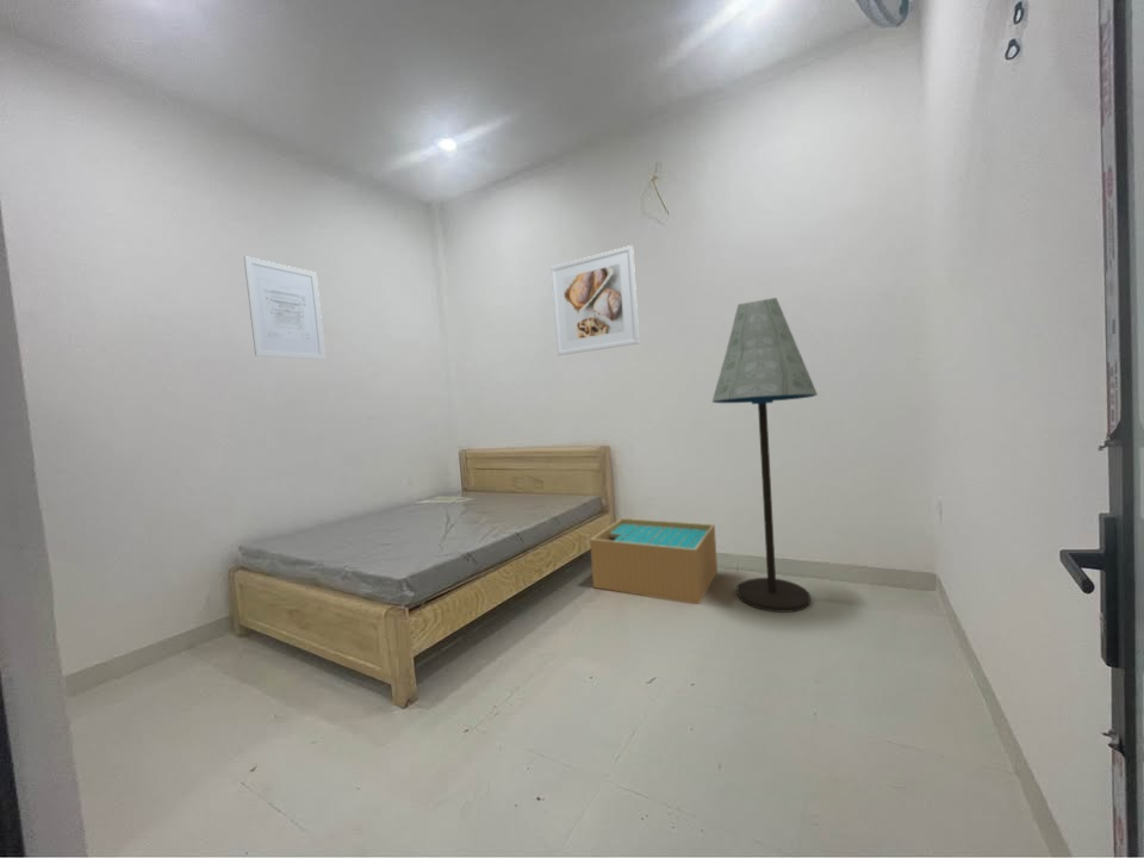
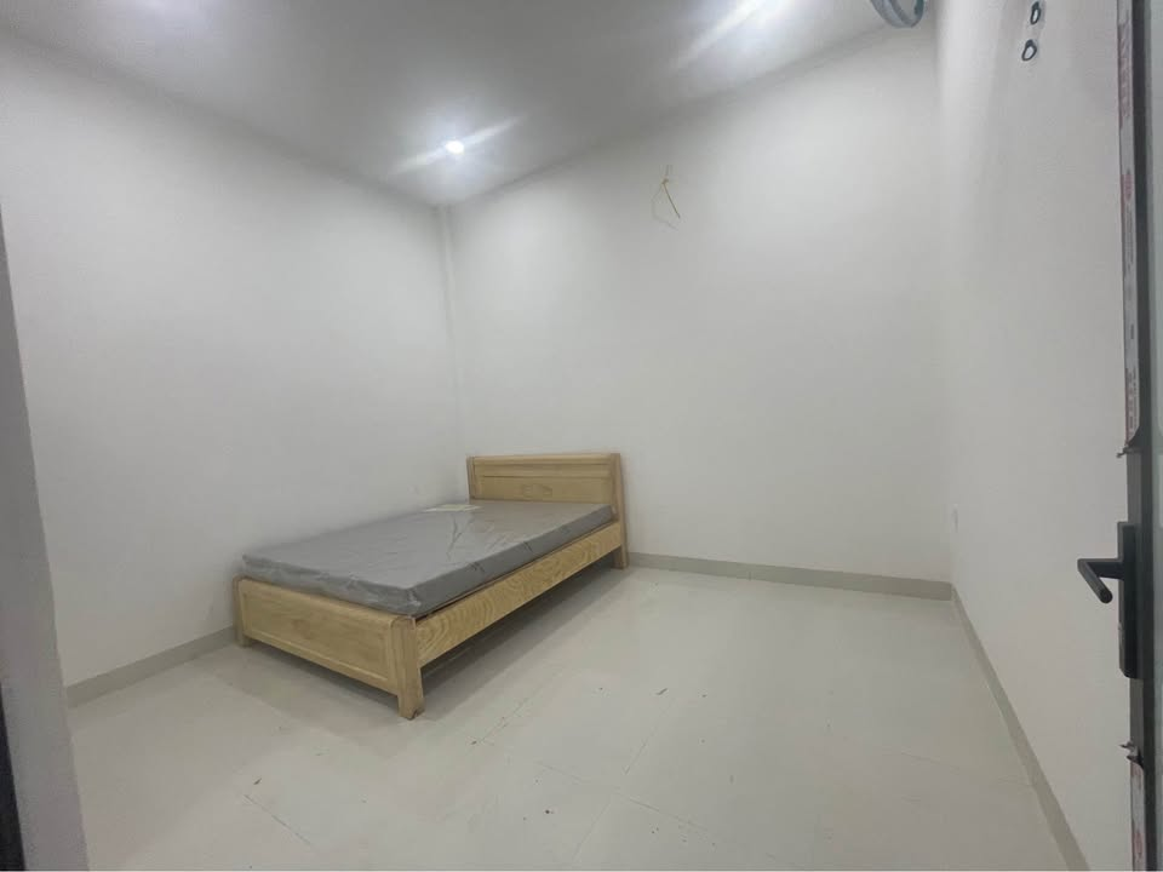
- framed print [549,244,641,356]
- cardboard box [589,517,719,605]
- wall art [243,255,327,361]
- floor lamp [711,297,819,614]
